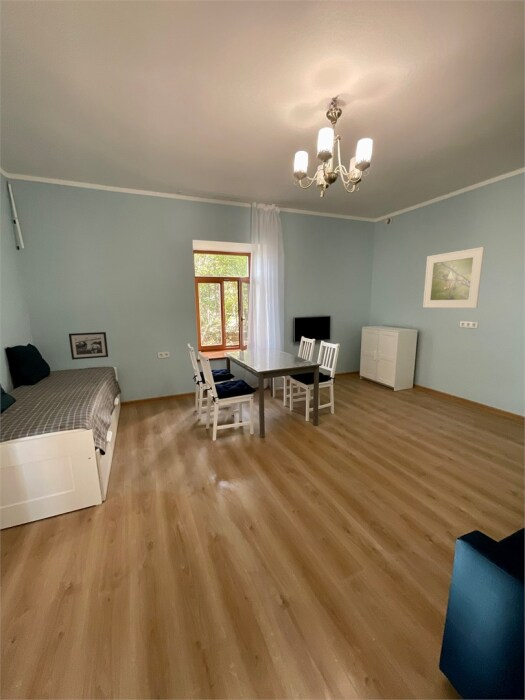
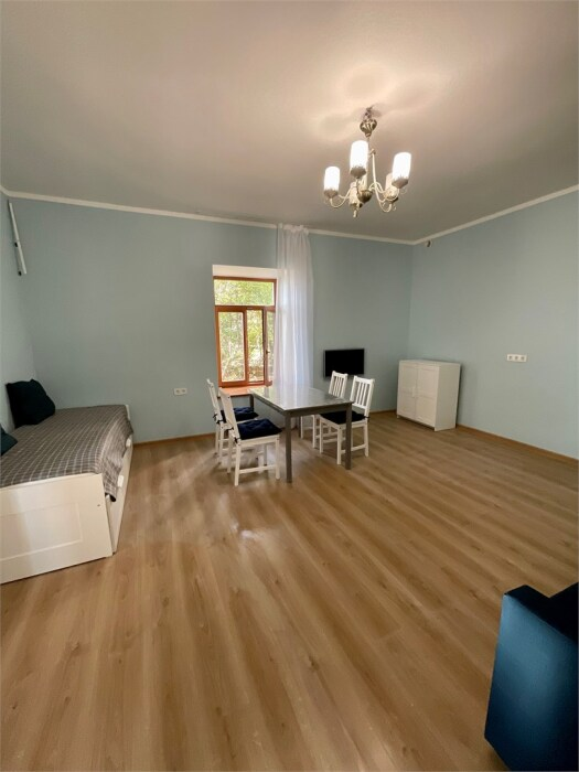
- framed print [422,246,485,309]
- picture frame [68,331,109,361]
